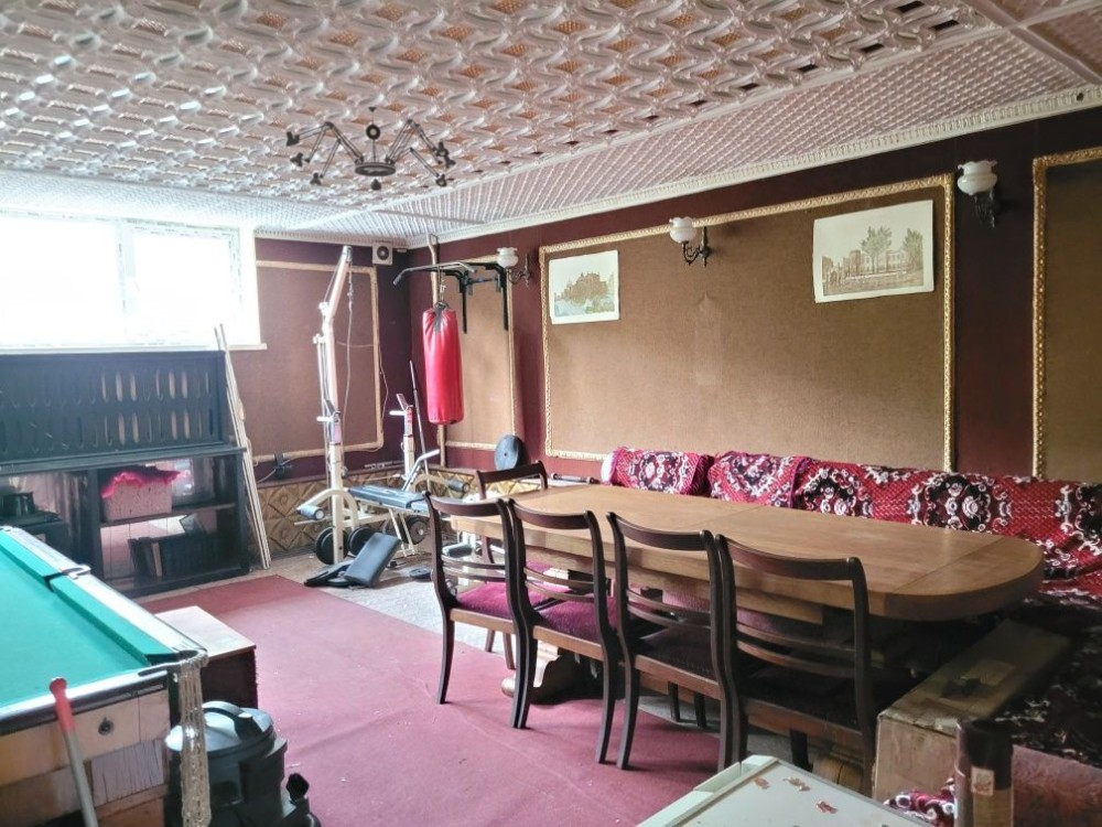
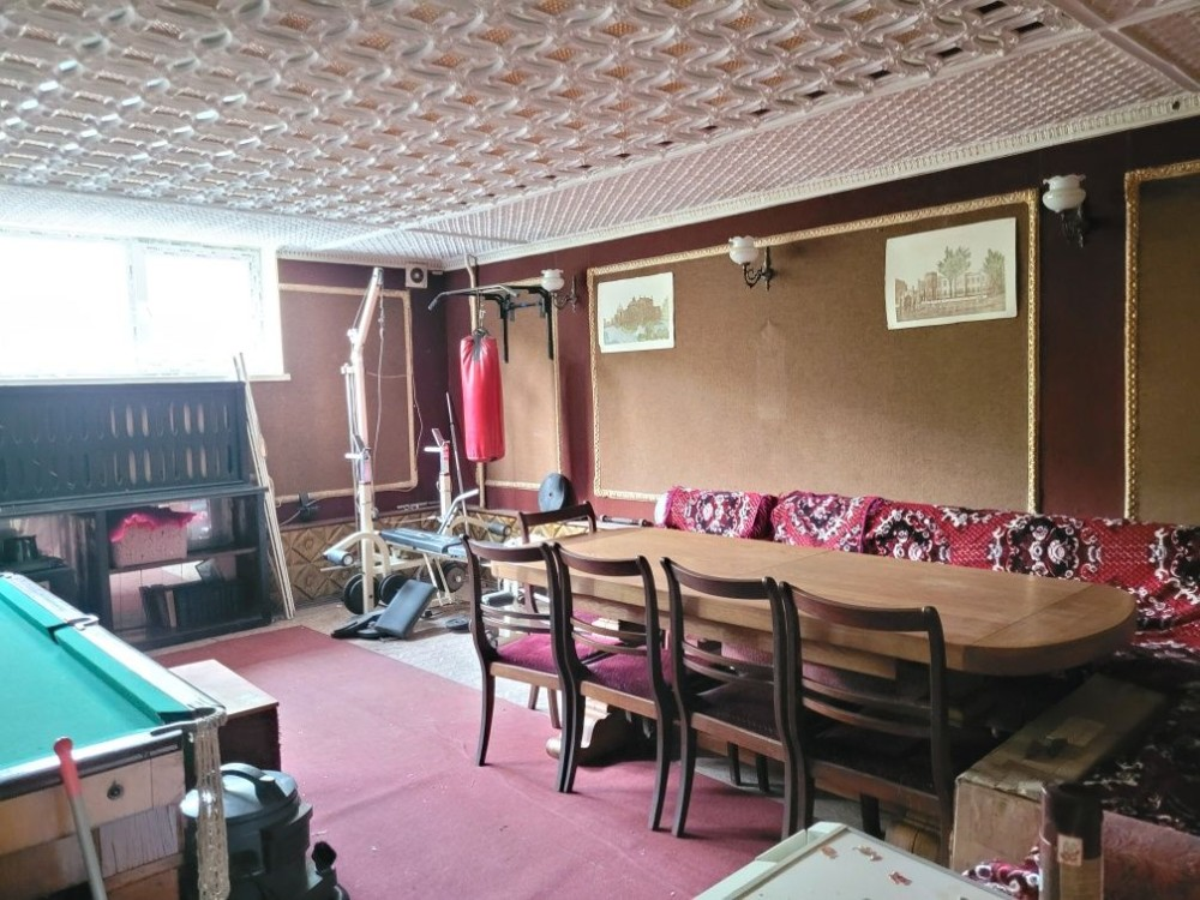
- chandelier [284,106,457,192]
